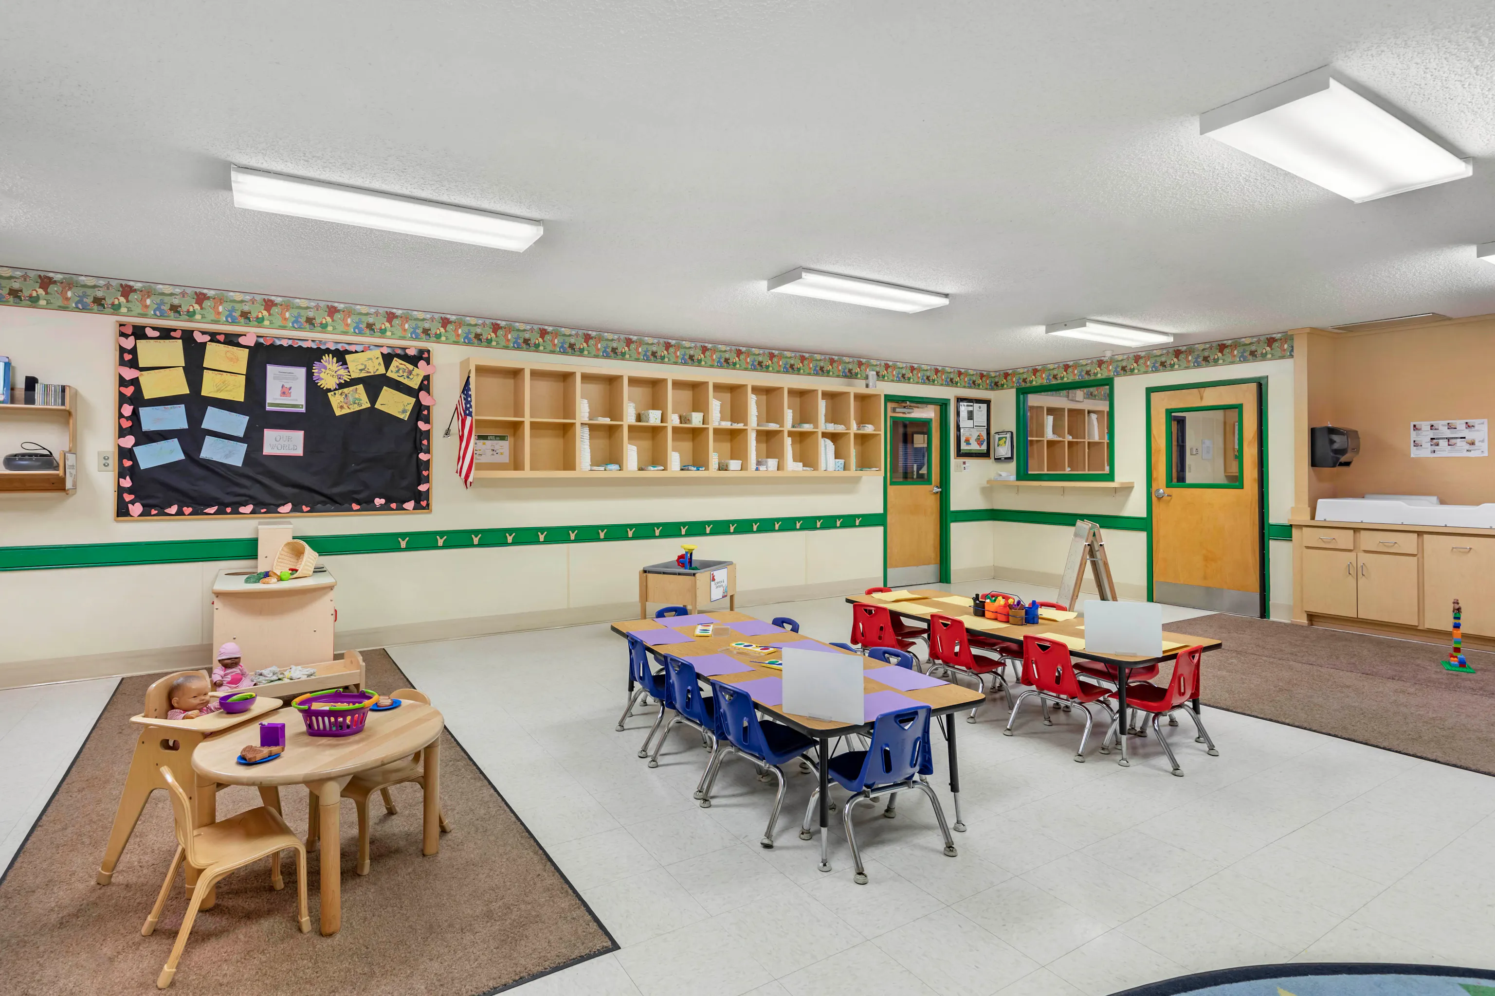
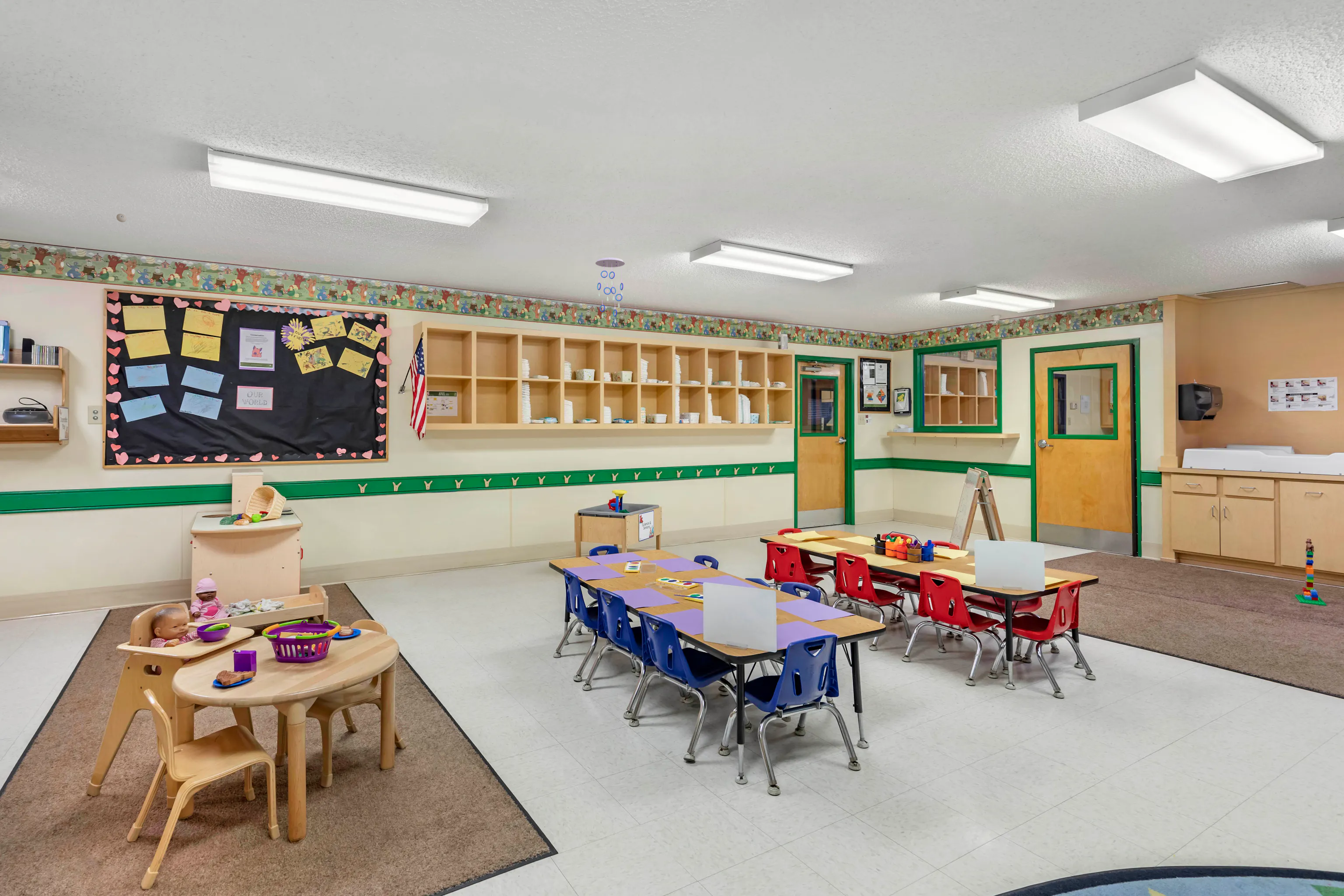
+ eyeball [116,214,127,223]
+ ceiling mobile [595,257,625,324]
